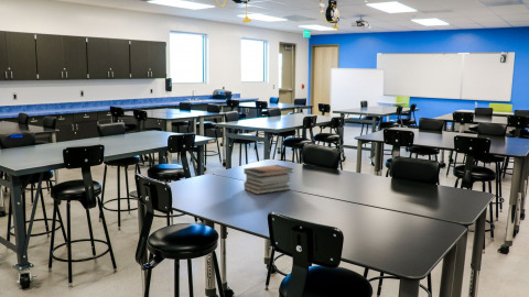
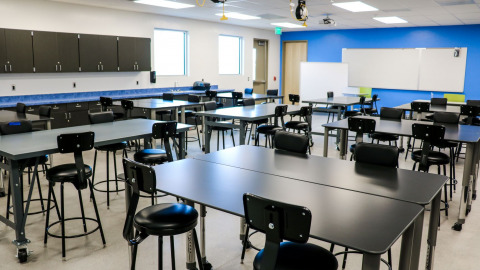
- book stack [242,164,294,195]
